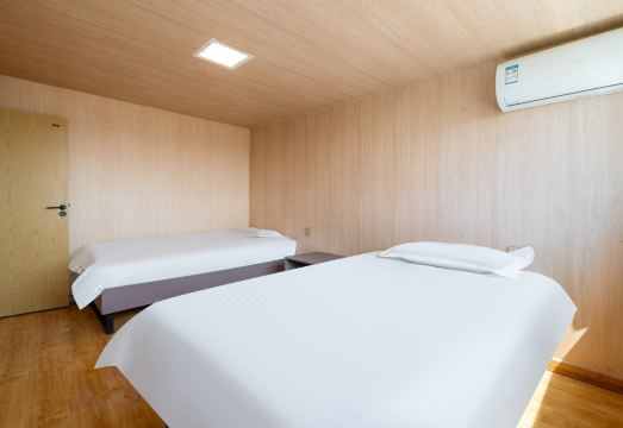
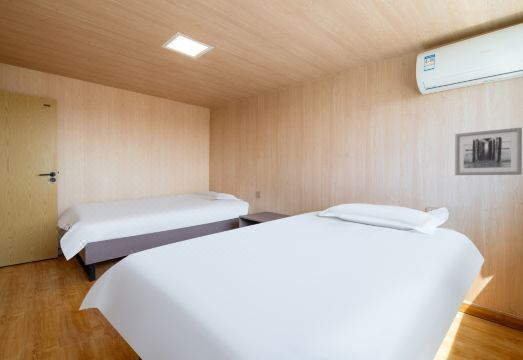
+ wall art [454,126,523,176]
